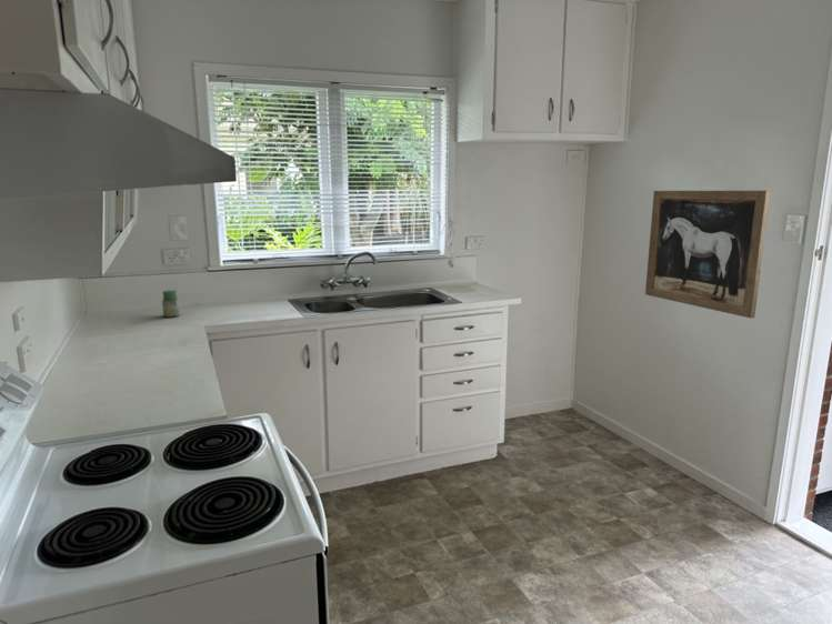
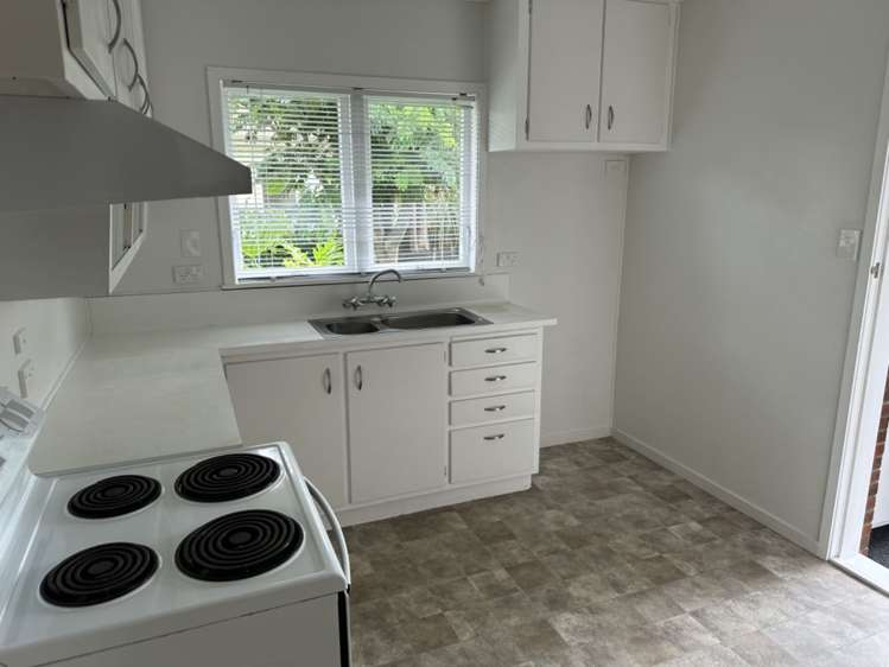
- wall art [644,190,771,319]
- jar [161,289,181,319]
